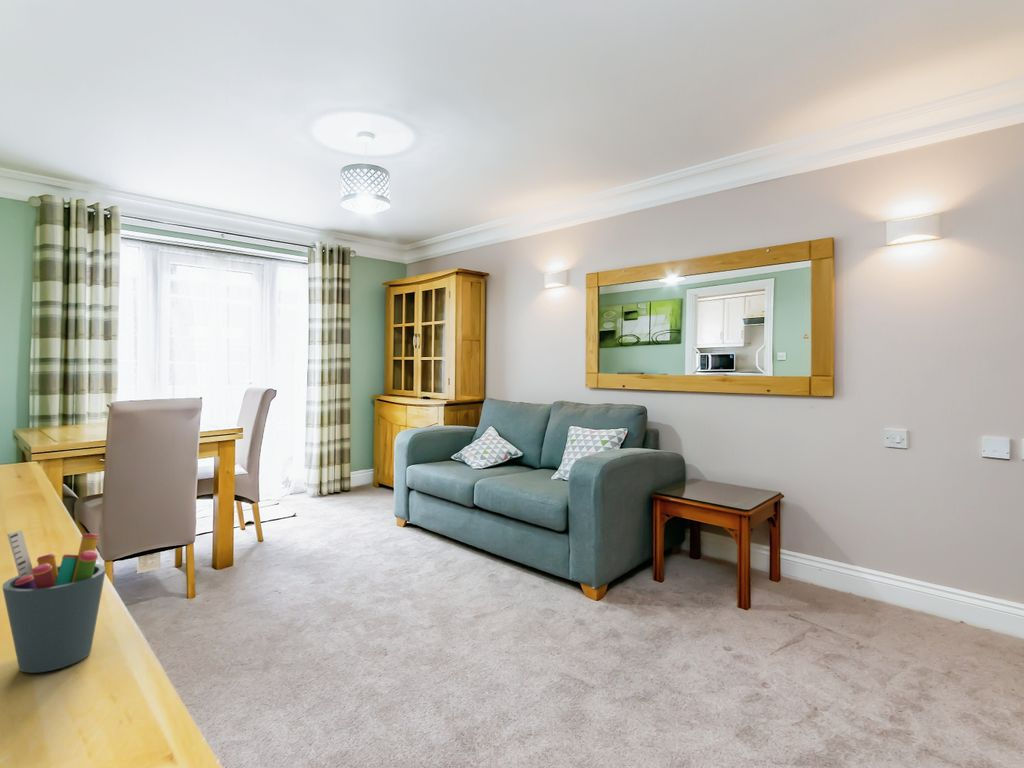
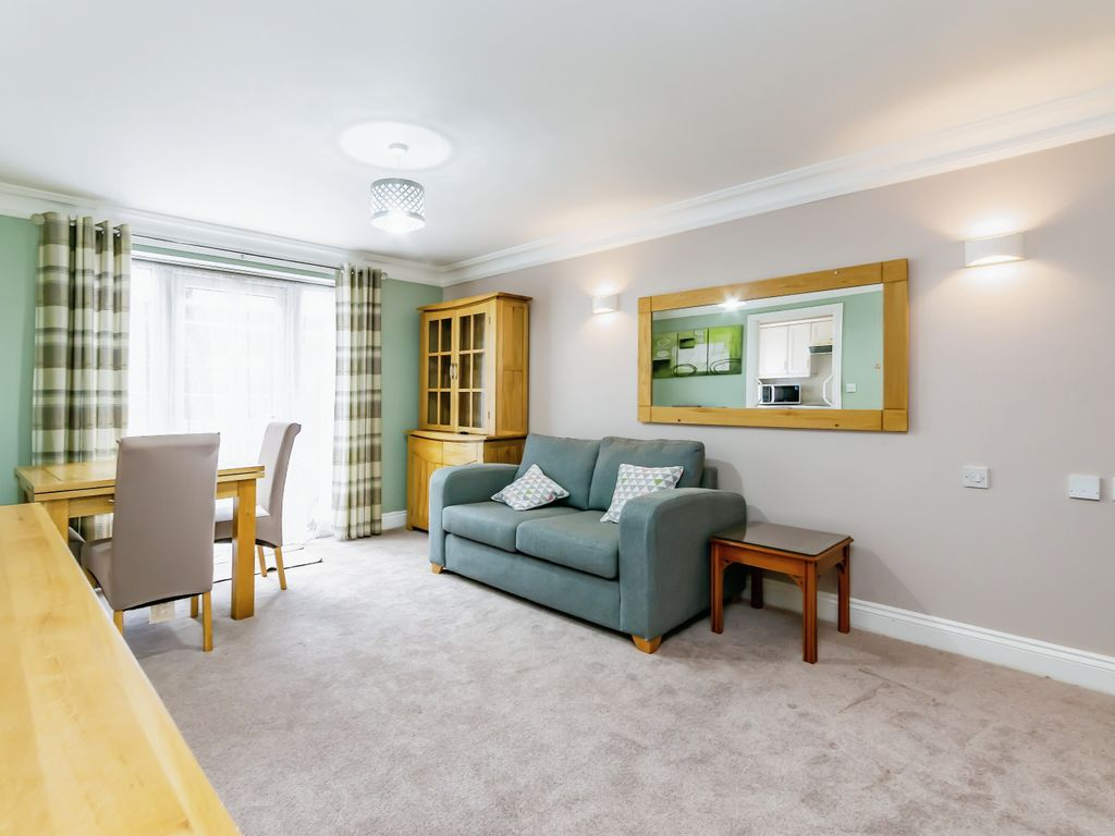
- pen holder [1,529,107,674]
